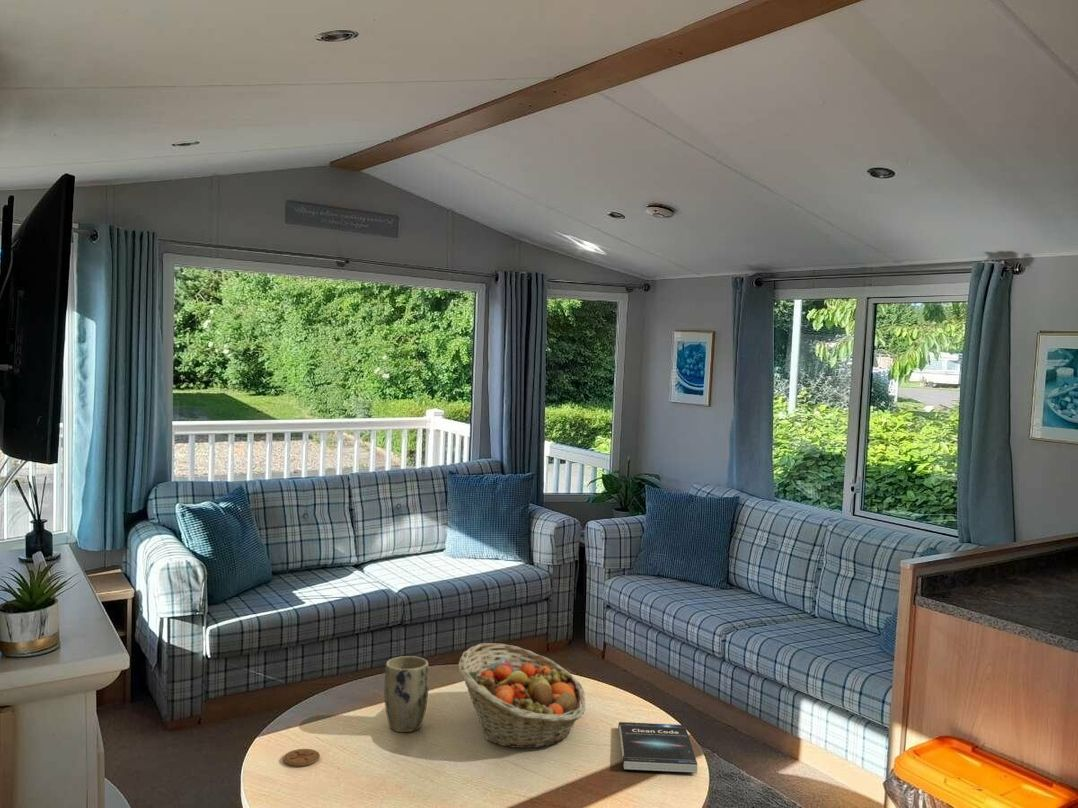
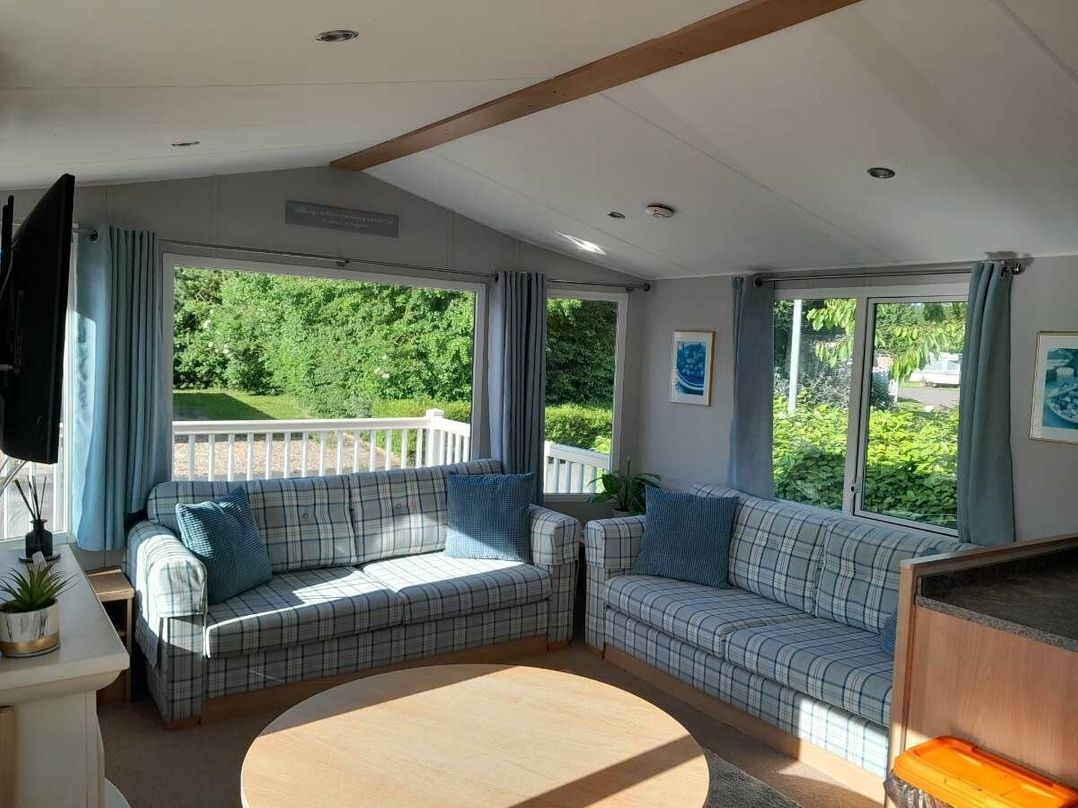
- fruit basket [458,642,587,749]
- coaster [282,748,321,767]
- book [617,721,698,774]
- plant pot [383,655,430,733]
